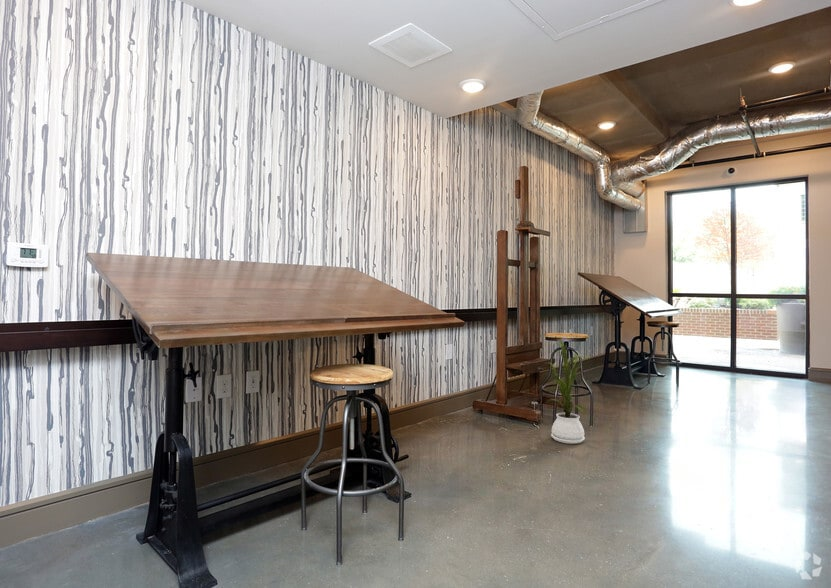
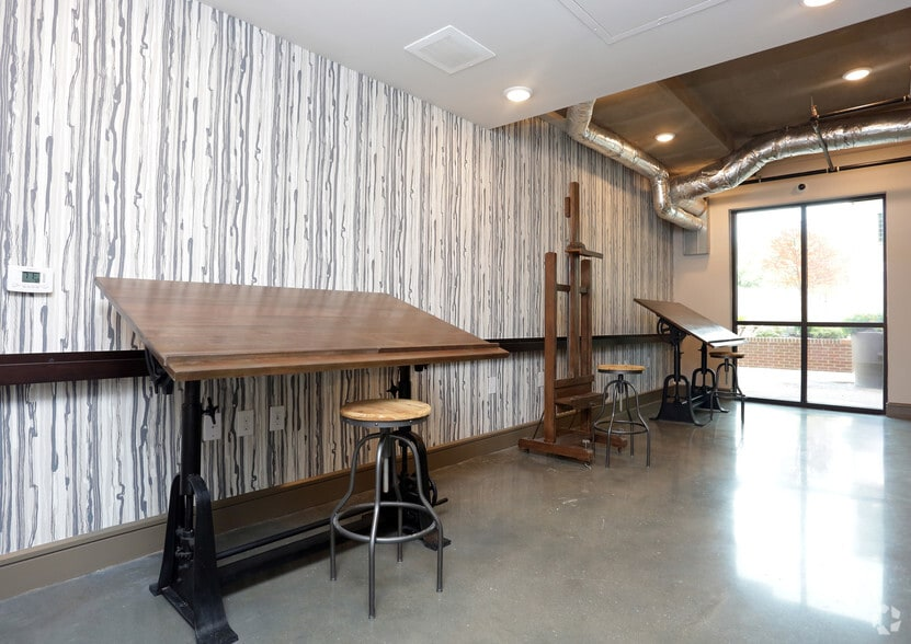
- house plant [547,339,594,445]
